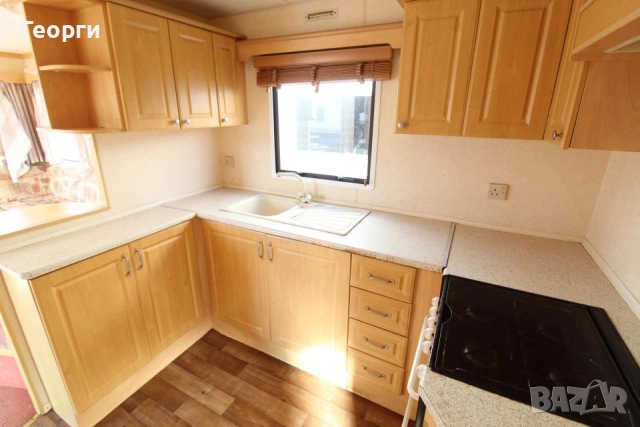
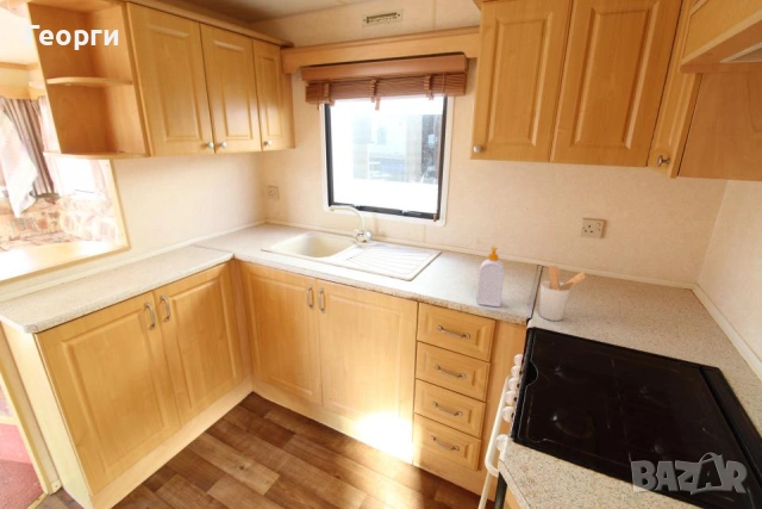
+ utensil holder [538,265,587,322]
+ soap bottle [475,247,506,308]
